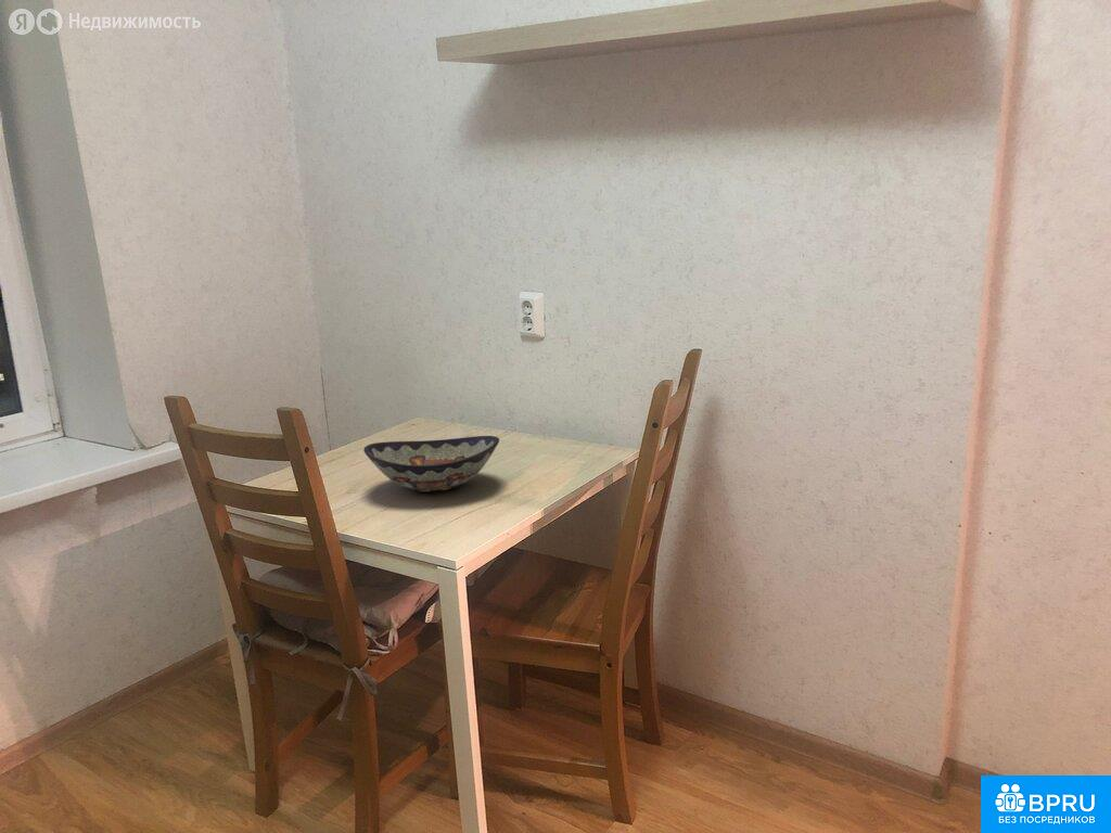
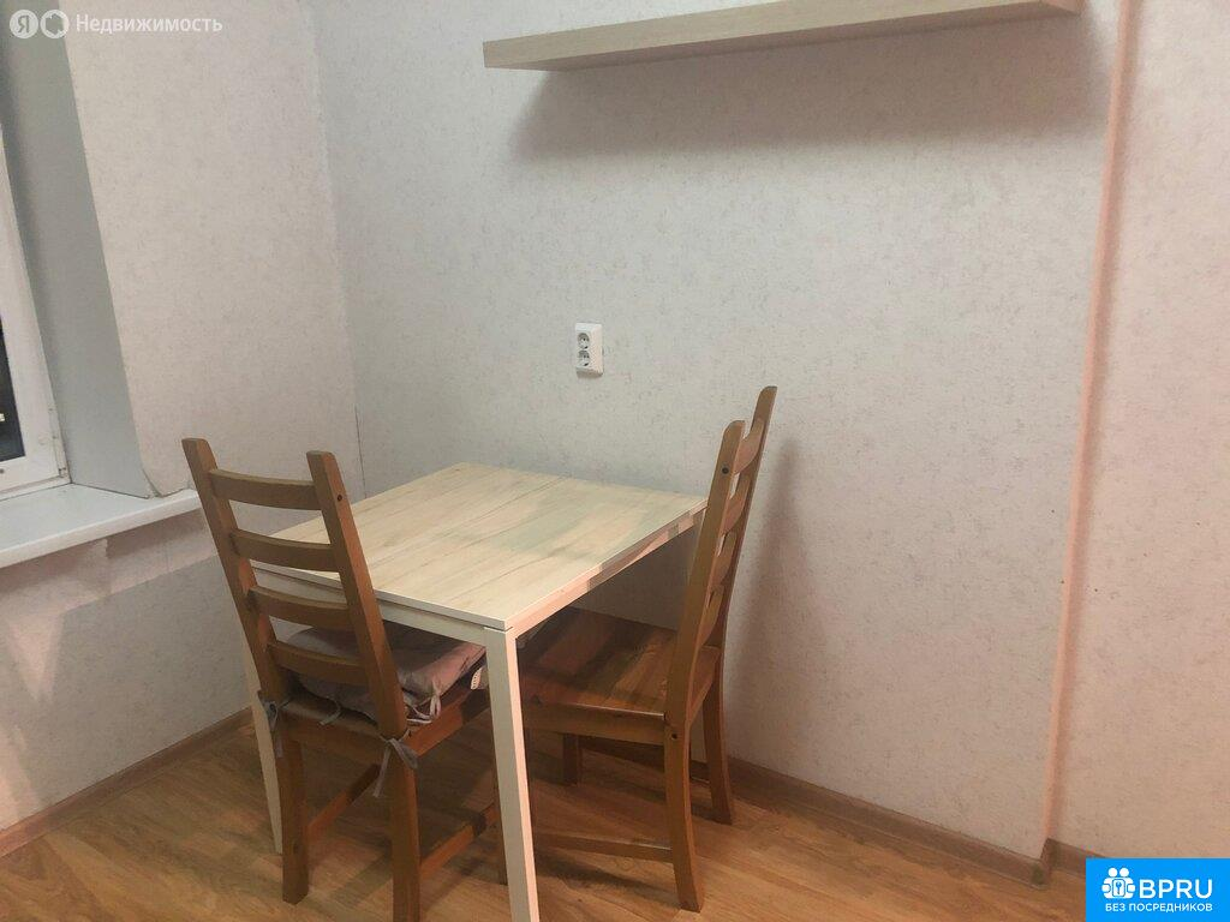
- decorative bowl [362,435,500,492]
